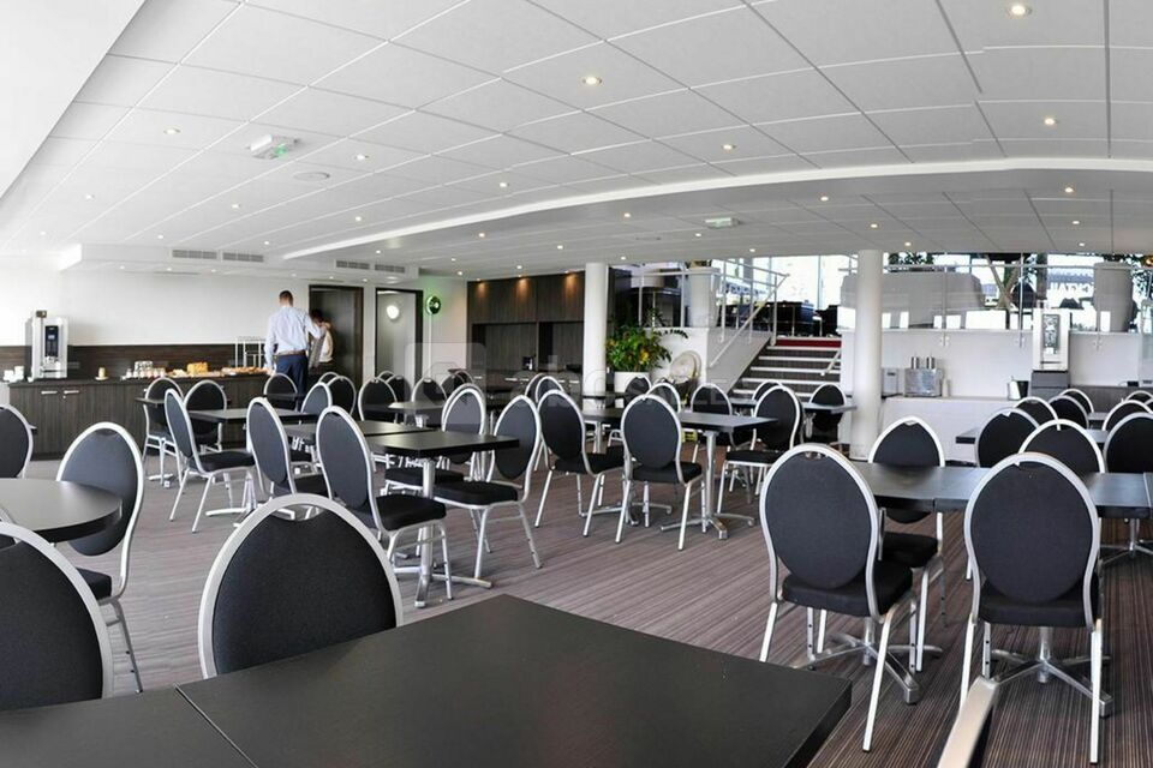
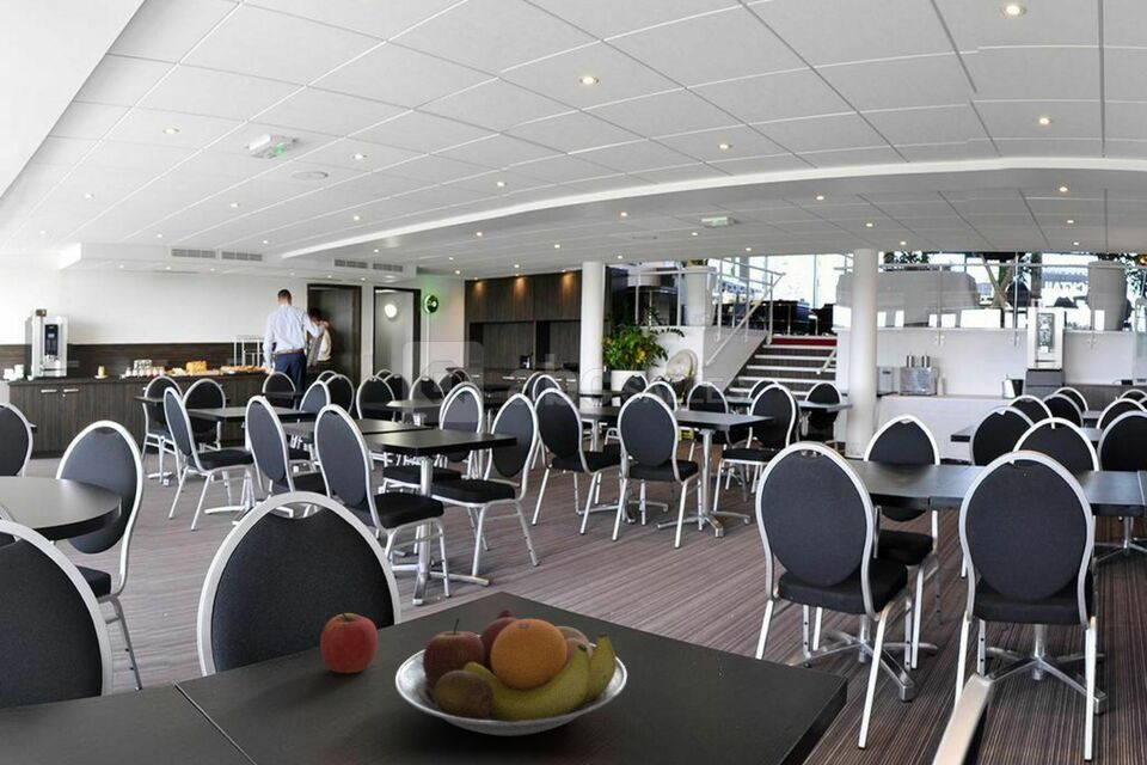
+ fruit bowl [394,607,628,738]
+ apple [319,610,379,674]
